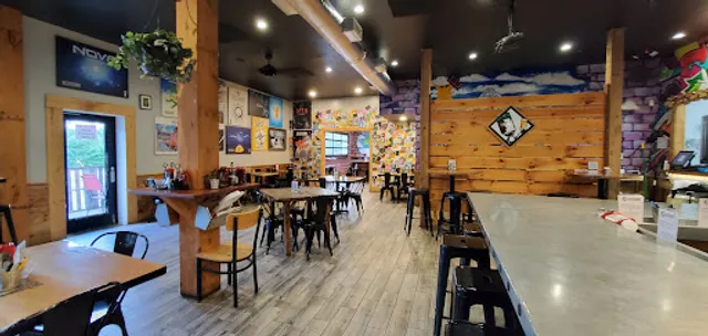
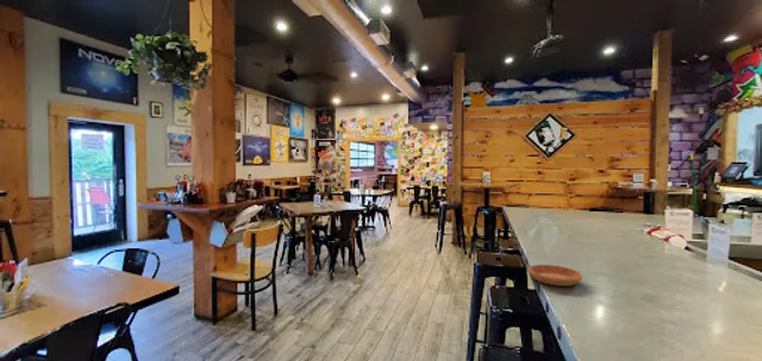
+ saucer [527,264,583,287]
